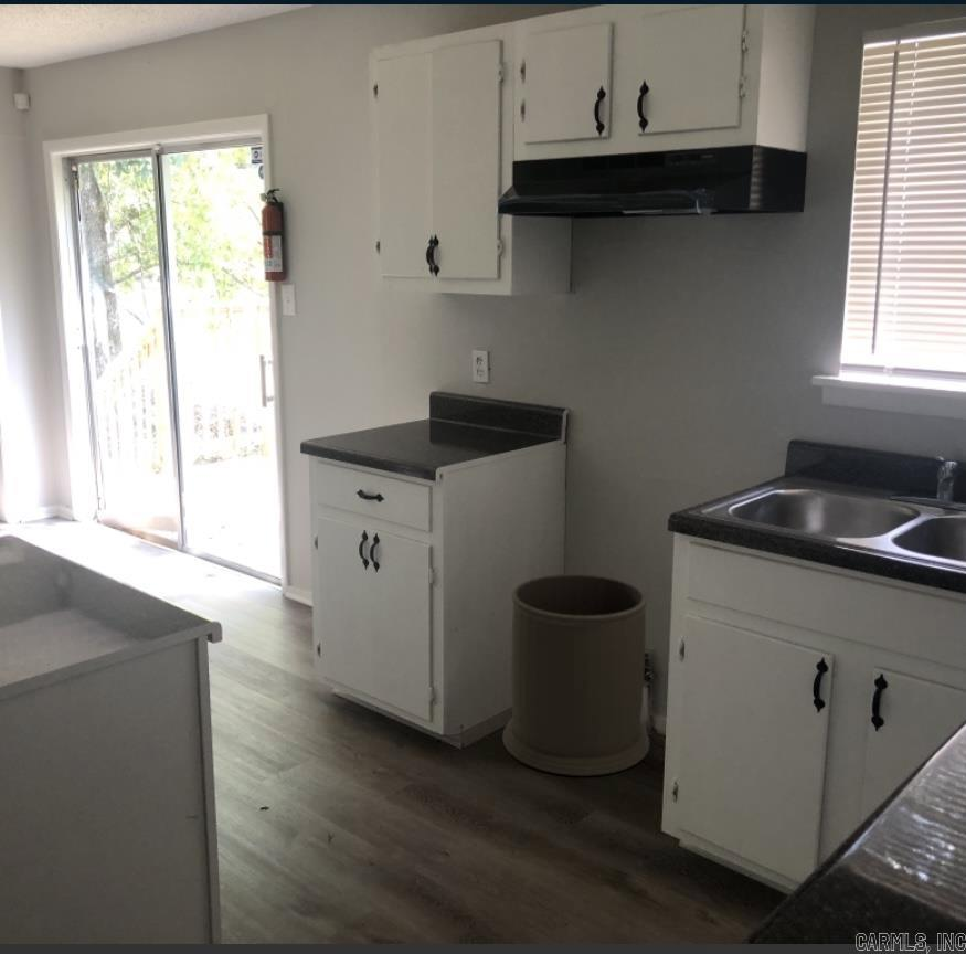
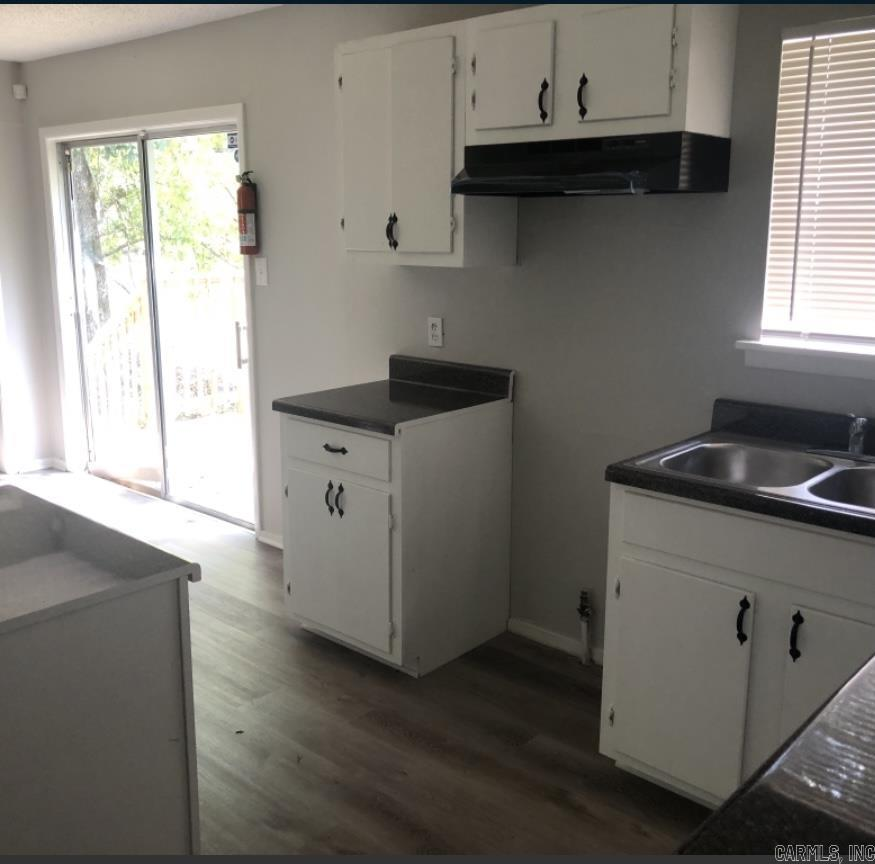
- trash can [501,573,651,777]
